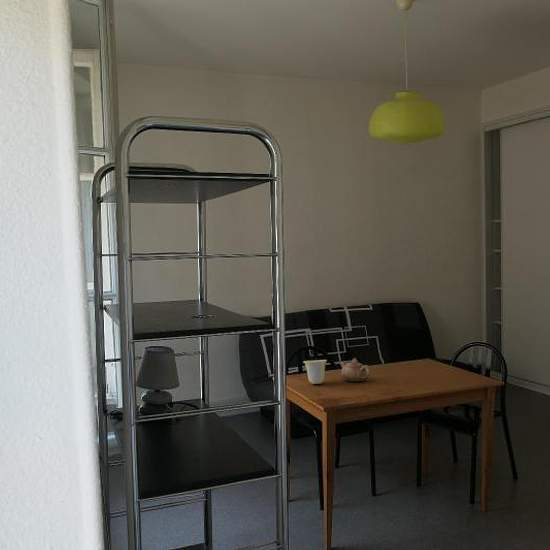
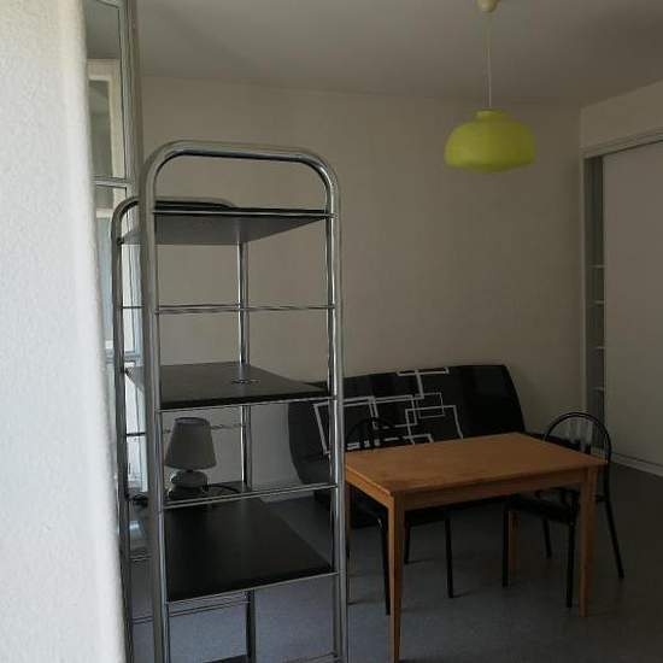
- teapot [340,357,371,383]
- cup [302,359,328,385]
